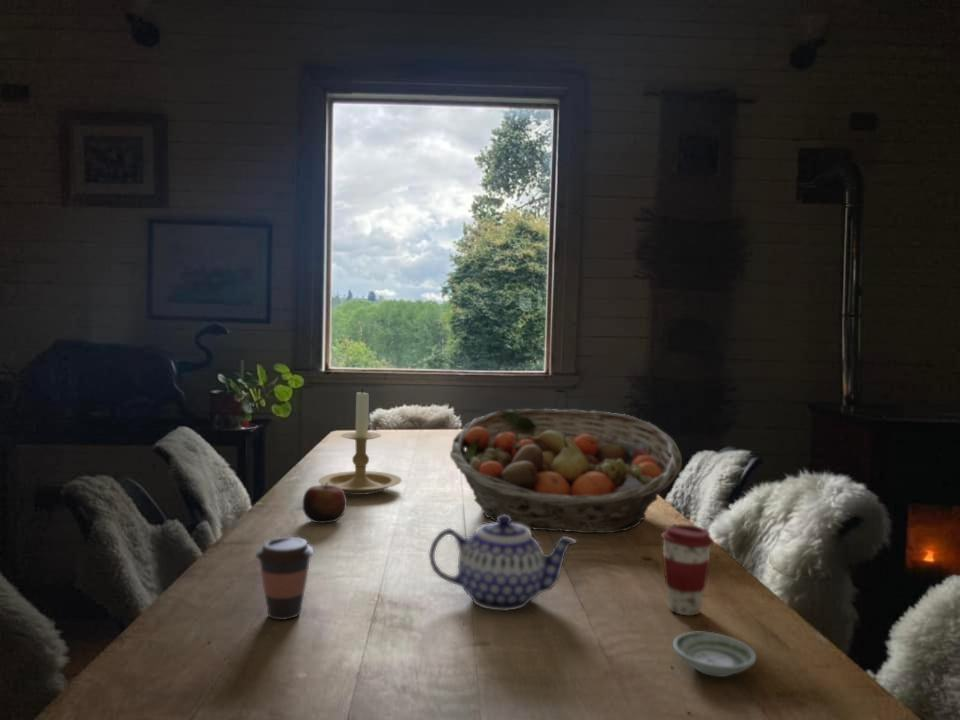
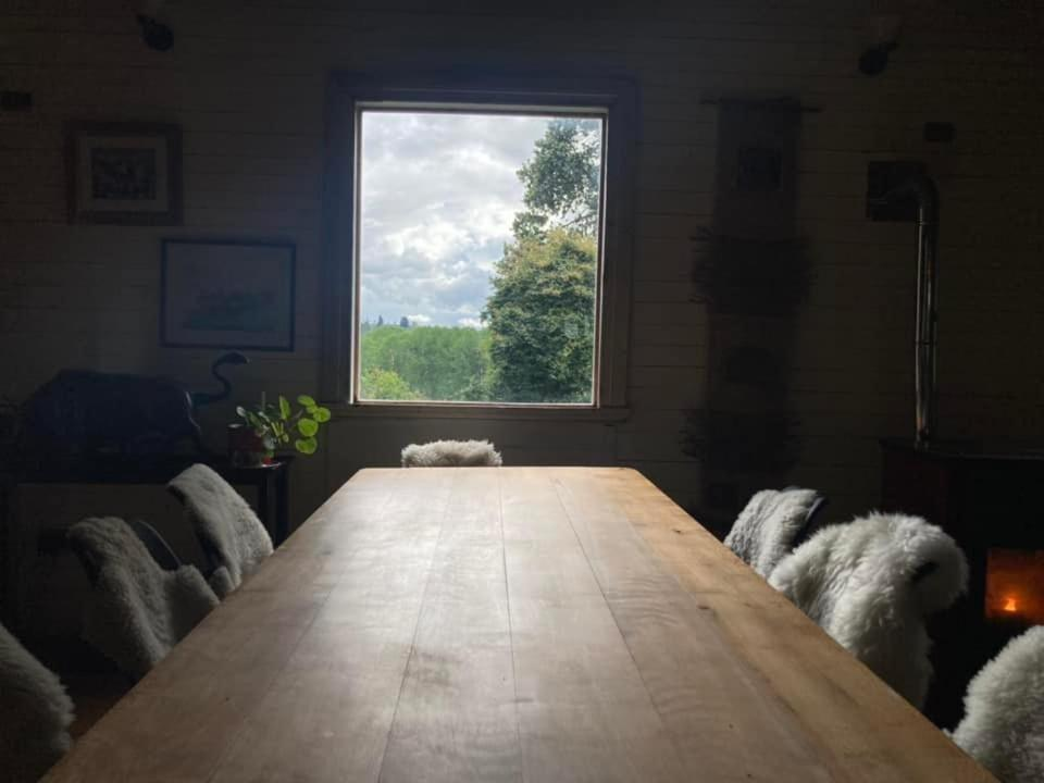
- apple [302,483,348,524]
- candle holder [317,387,402,496]
- teapot [428,514,578,612]
- coffee cup [255,536,315,621]
- fruit basket [449,408,683,534]
- saucer [672,631,757,678]
- coffee cup [660,523,715,616]
